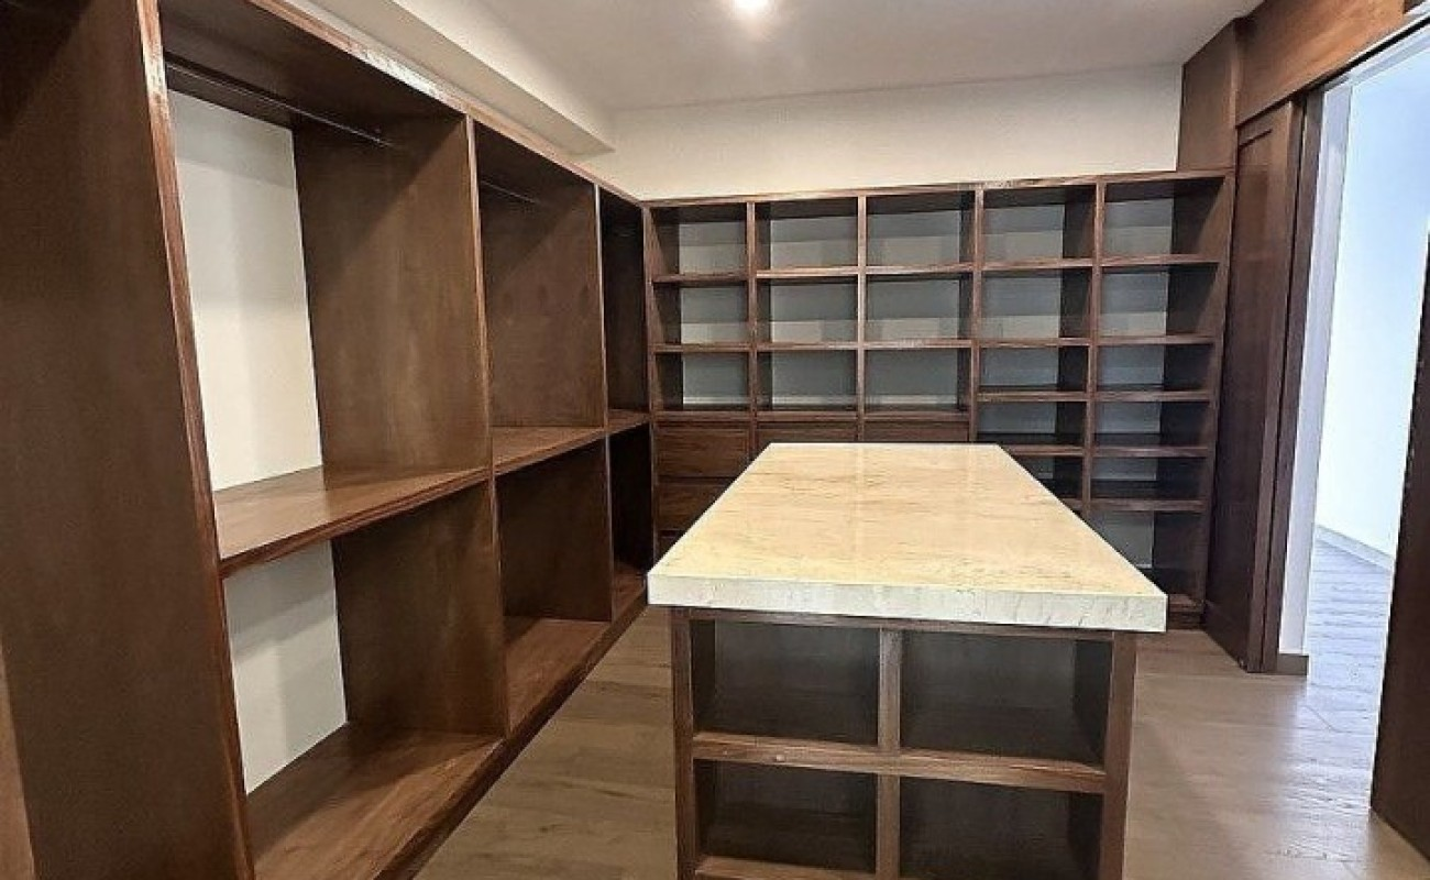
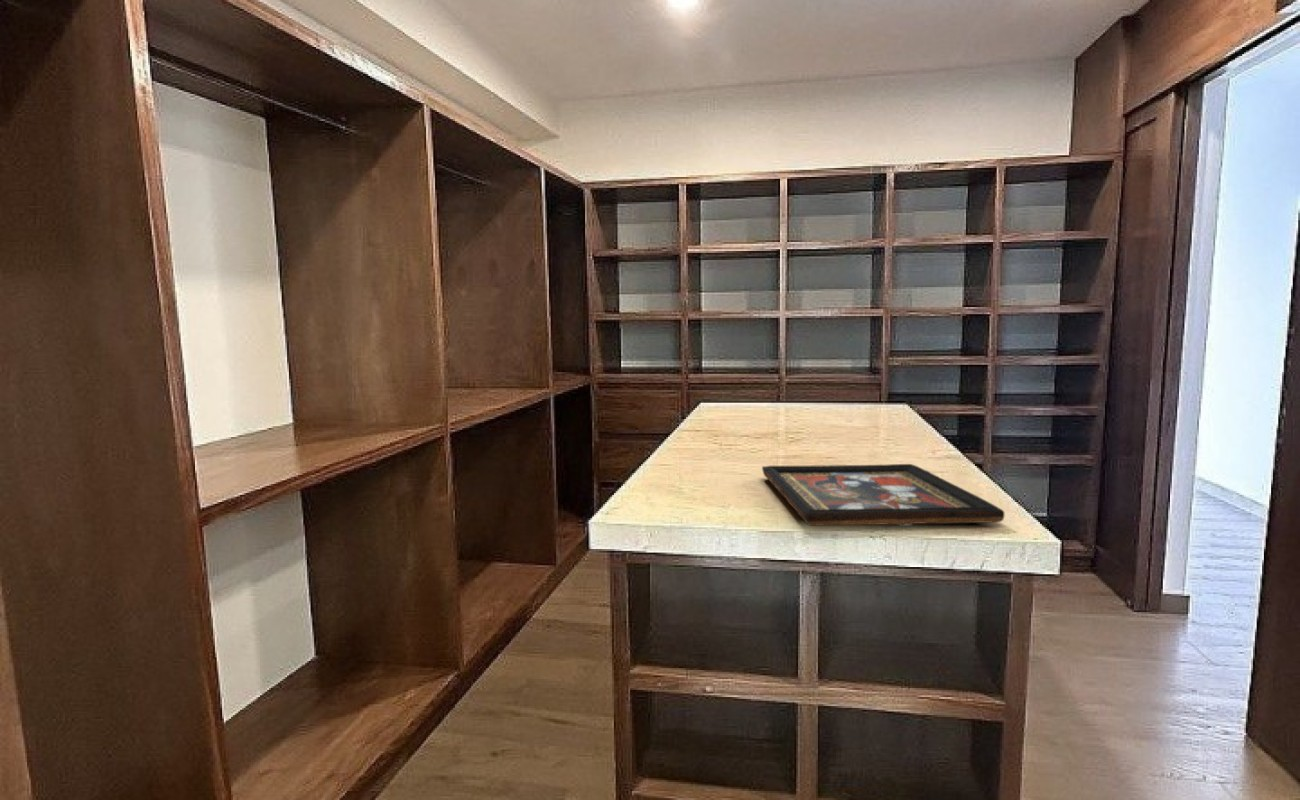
+ decorative tray [761,463,1005,527]
